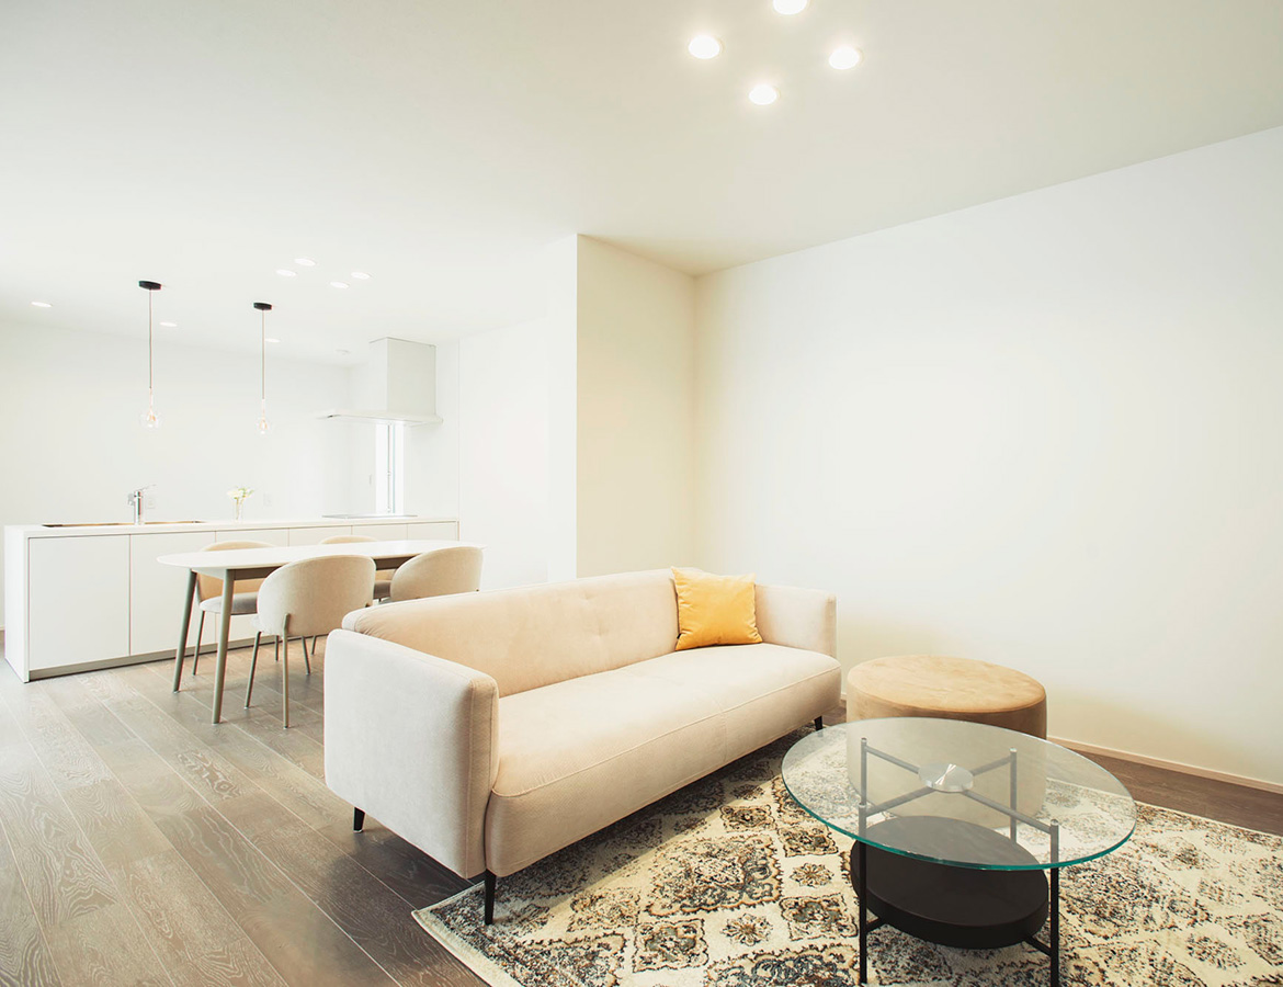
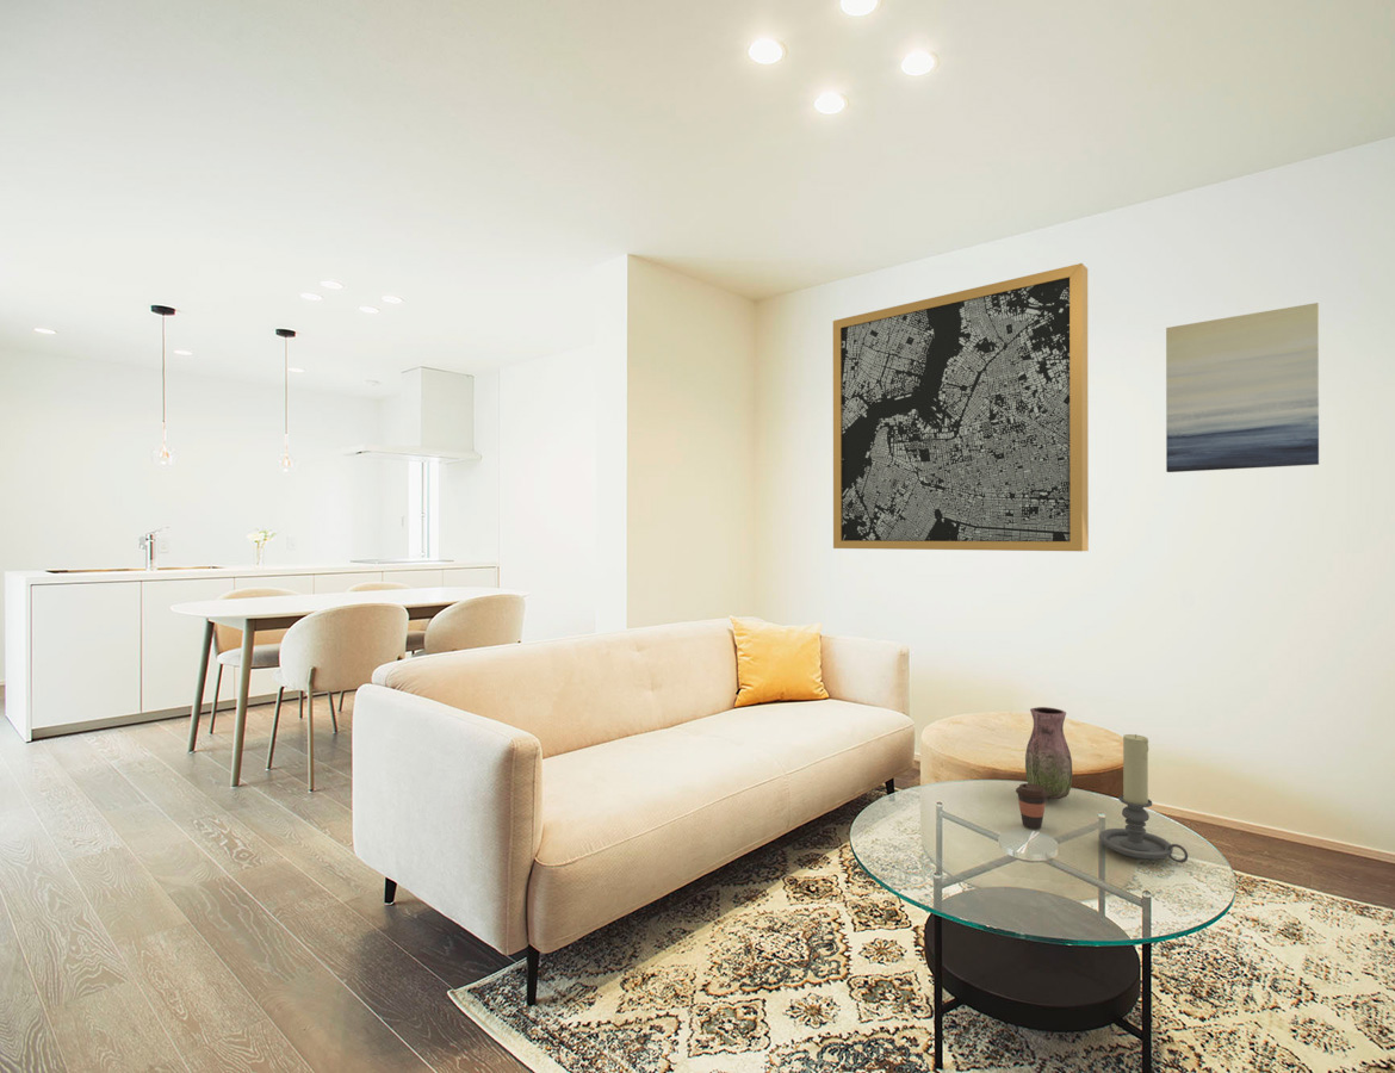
+ vase [1024,706,1073,800]
+ wall art [832,262,1090,552]
+ candle holder [1098,733,1189,864]
+ wall art [1165,302,1320,473]
+ coffee cup [1015,782,1048,830]
